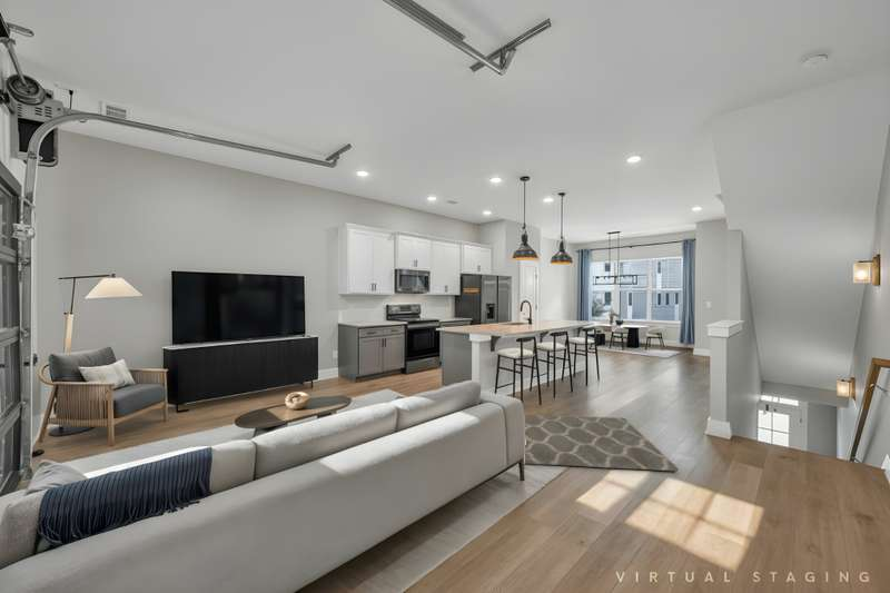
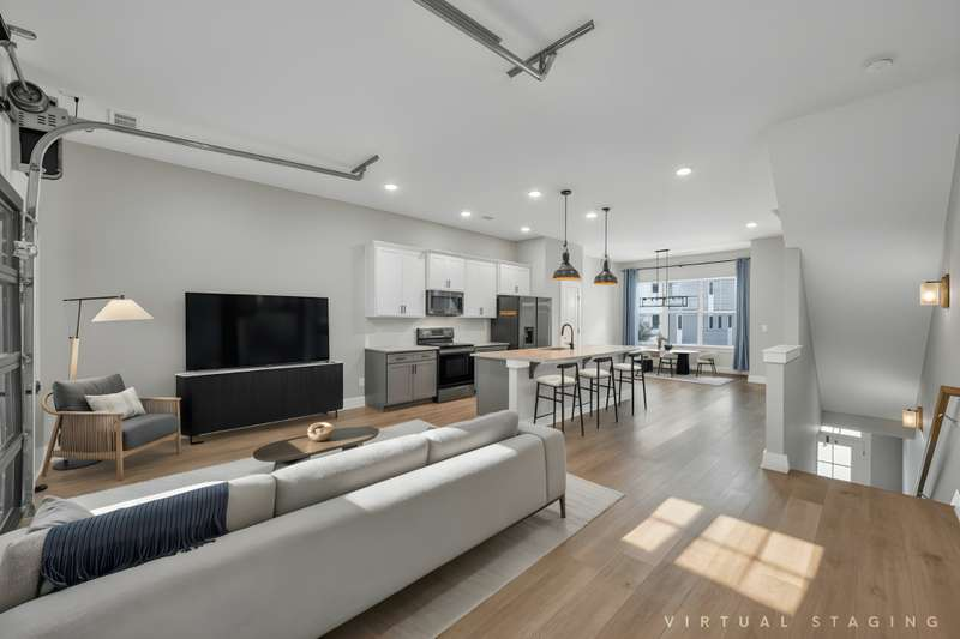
- rug [524,414,680,473]
